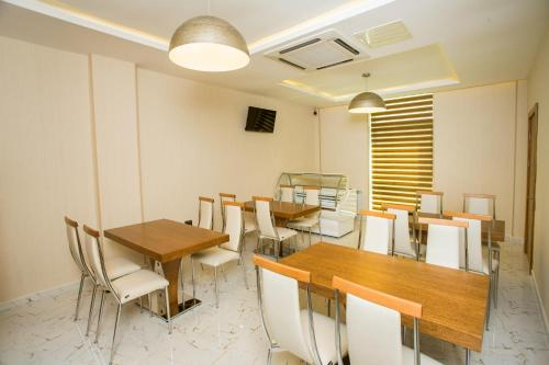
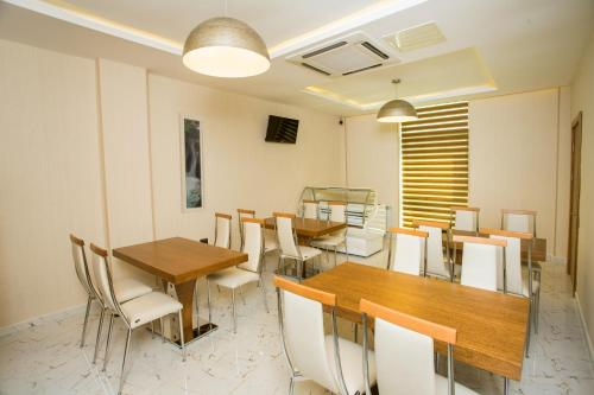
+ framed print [177,112,207,215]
